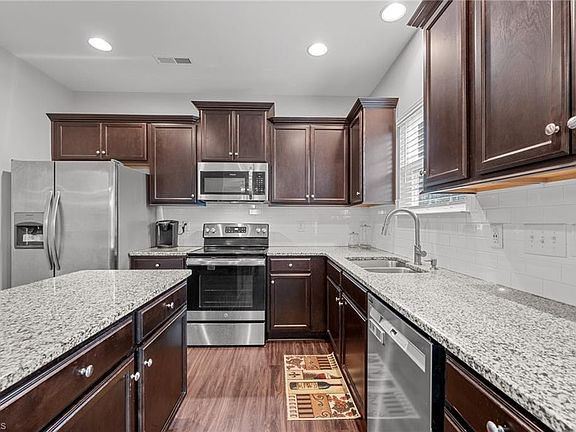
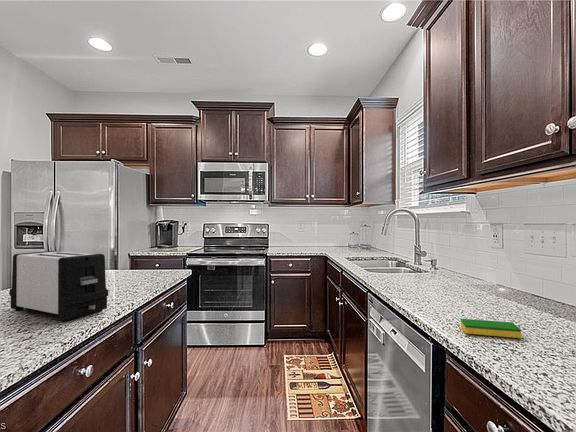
+ dish sponge [460,318,522,339]
+ toaster [9,250,109,322]
